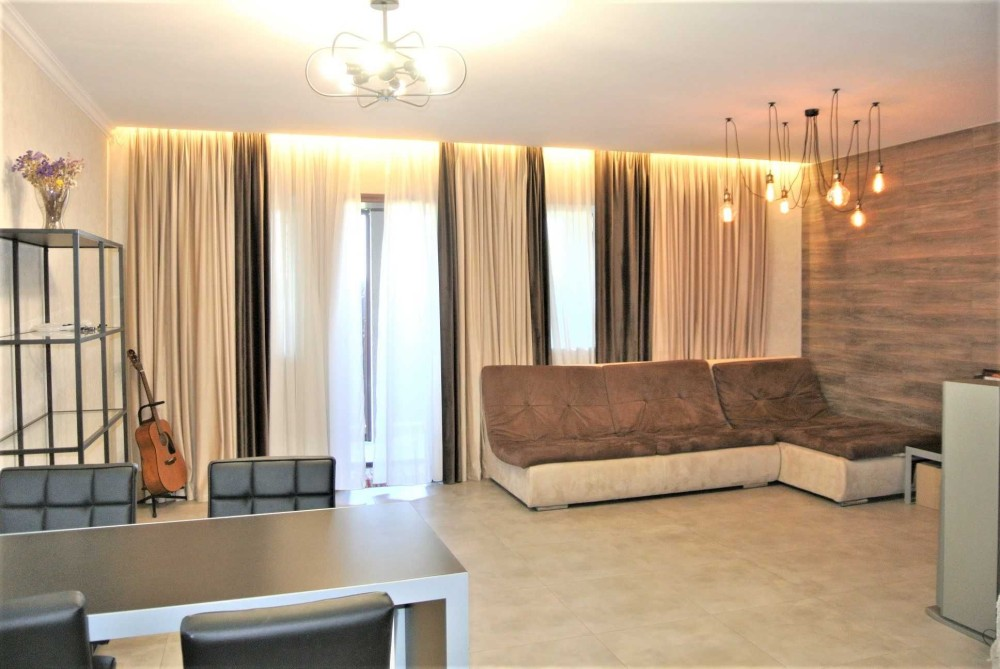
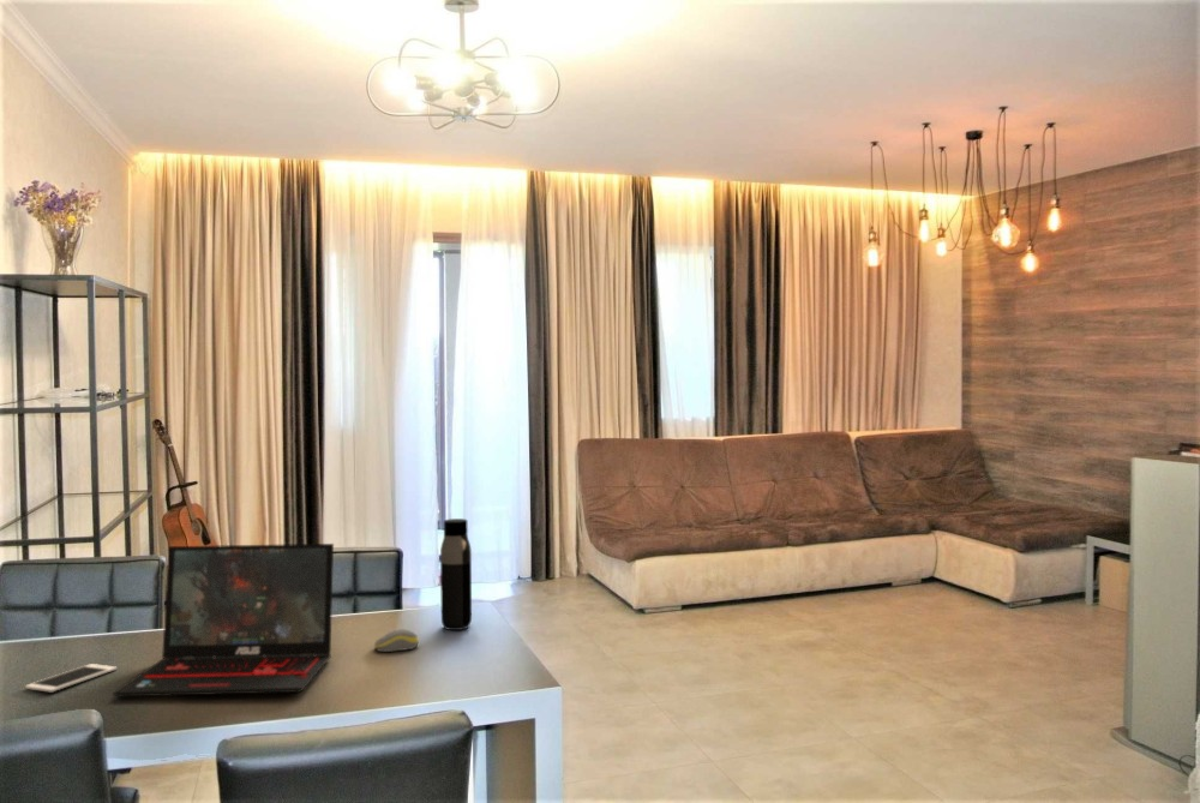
+ water bottle [439,517,473,631]
+ computer mouse [373,628,420,653]
+ laptop [112,543,335,697]
+ cell phone [24,663,118,693]
